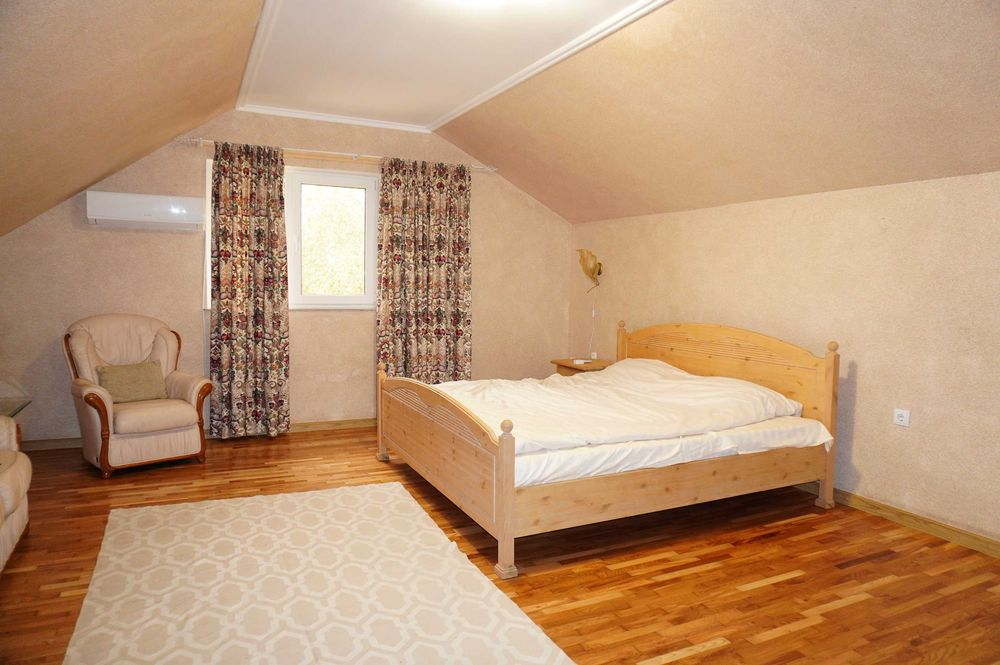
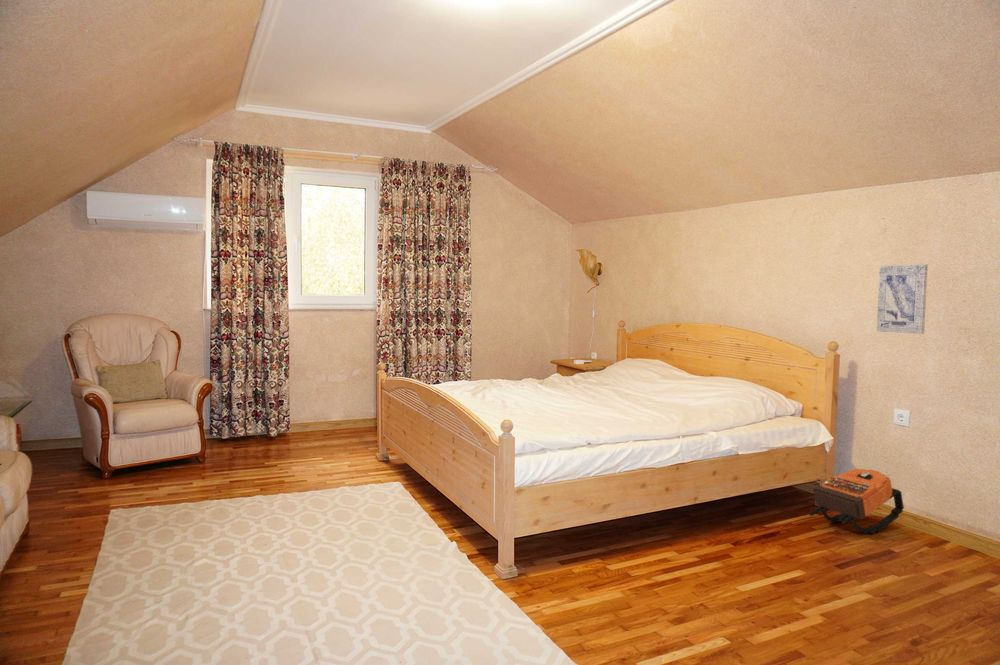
+ backpack [808,467,905,535]
+ wall art [876,263,929,335]
